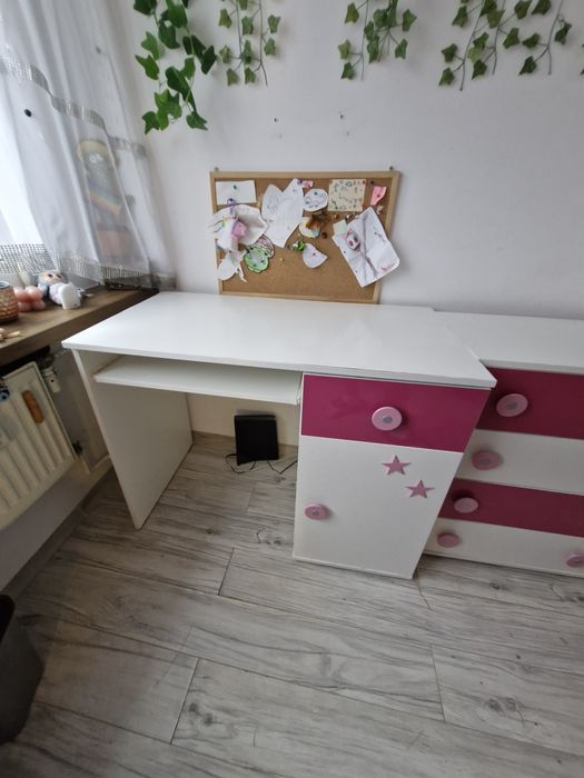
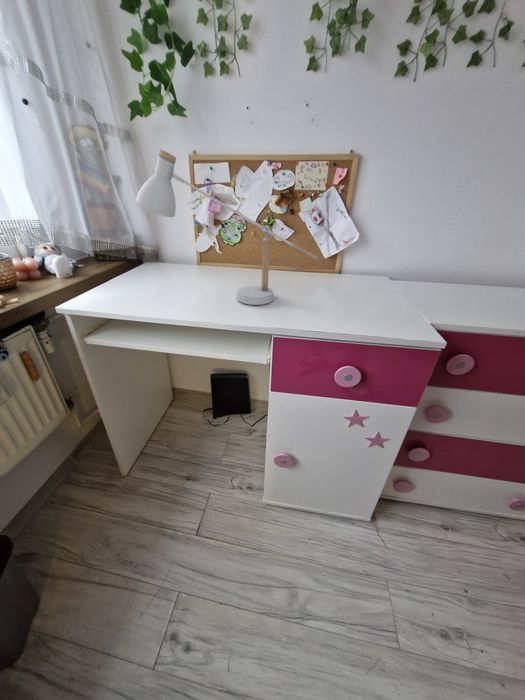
+ desk lamp [135,149,320,306]
